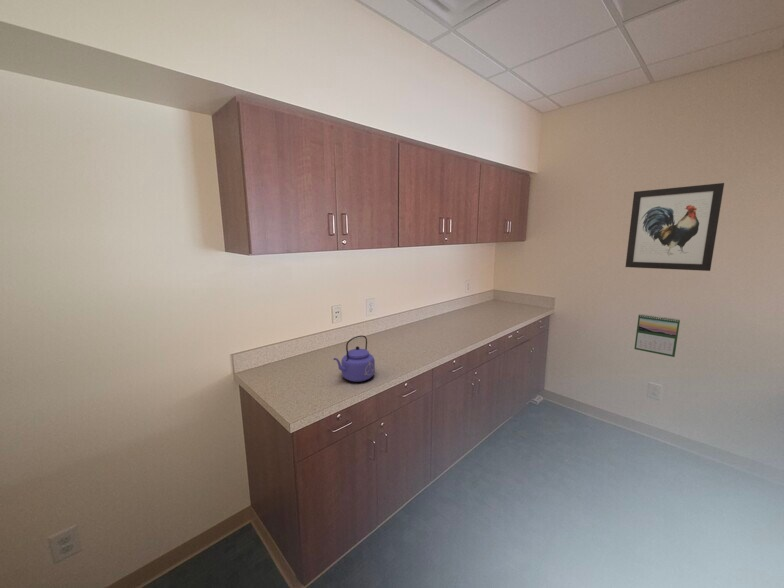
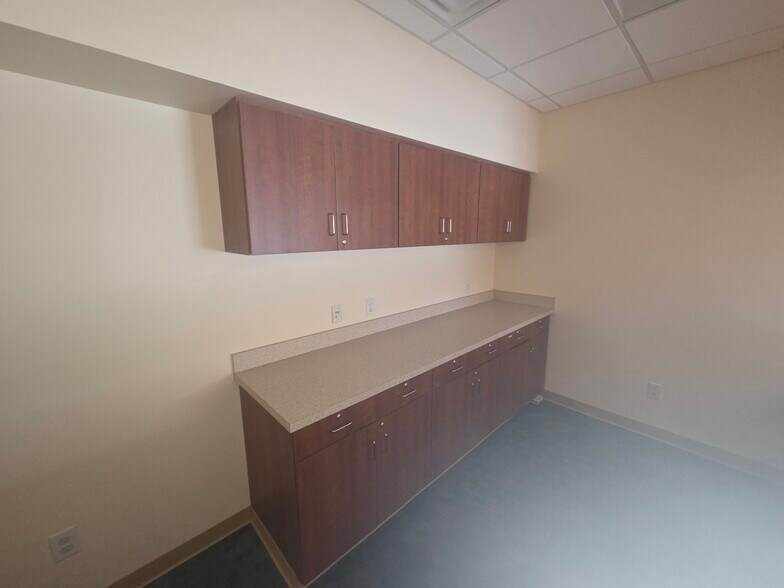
- kettle [333,335,376,383]
- calendar [633,313,681,358]
- wall art [624,182,725,272]
